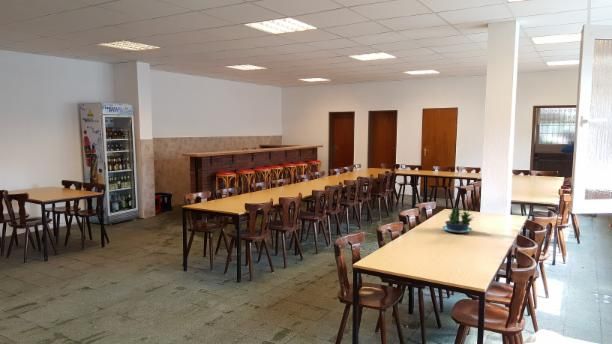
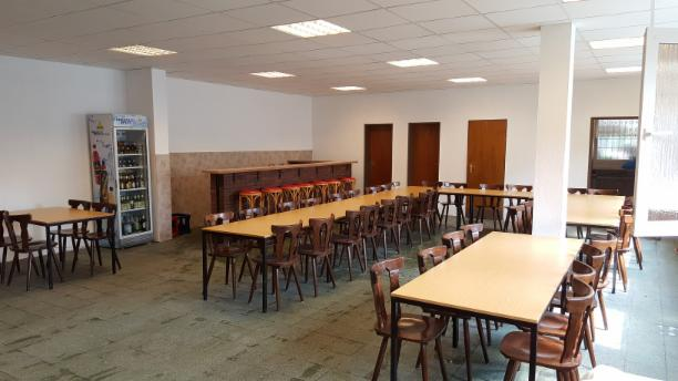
- potted plant [442,207,475,234]
